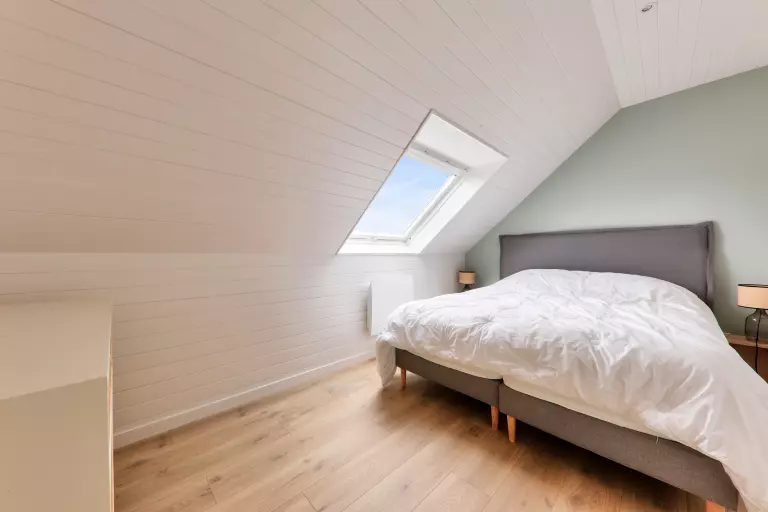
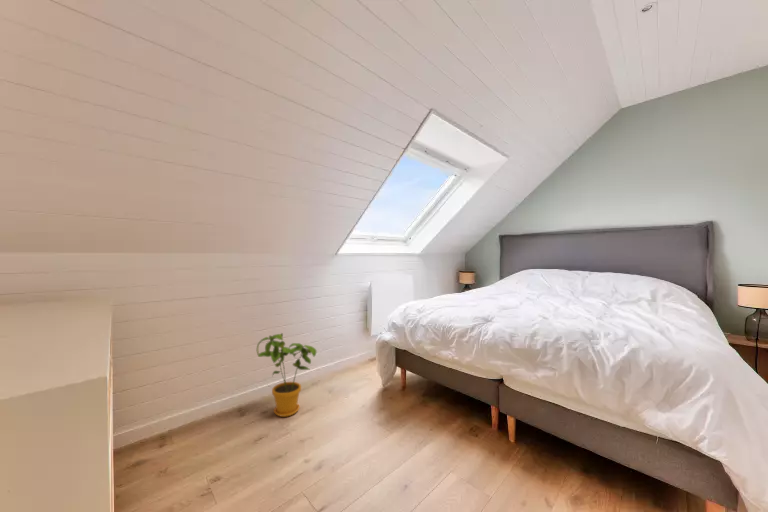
+ house plant [256,332,318,418]
